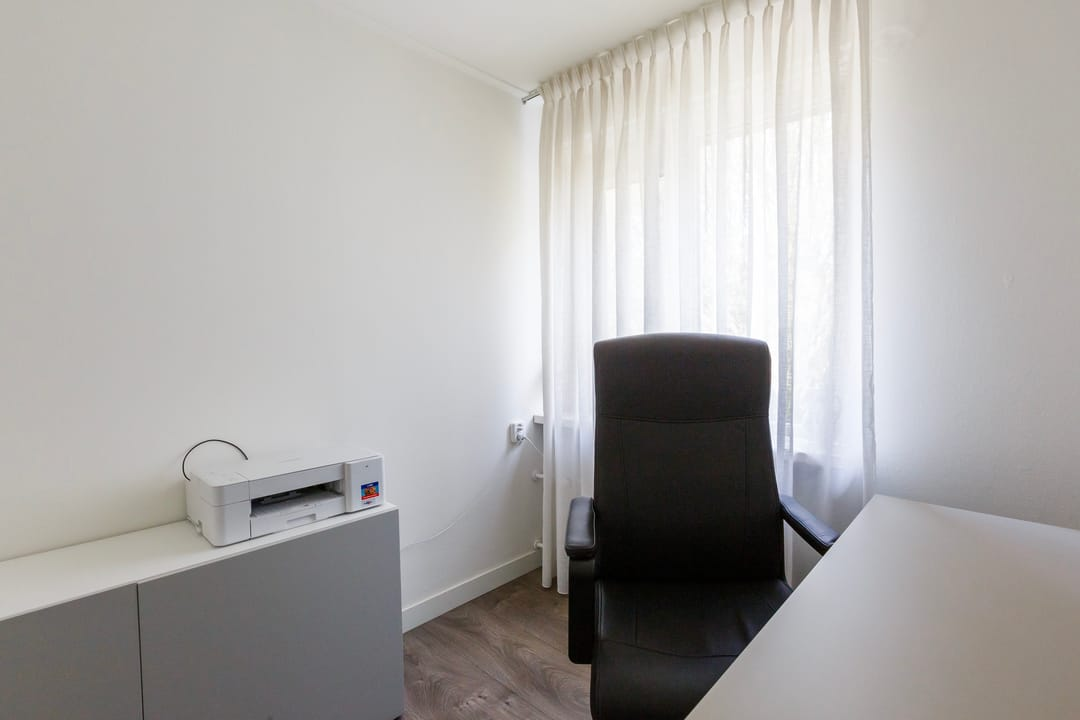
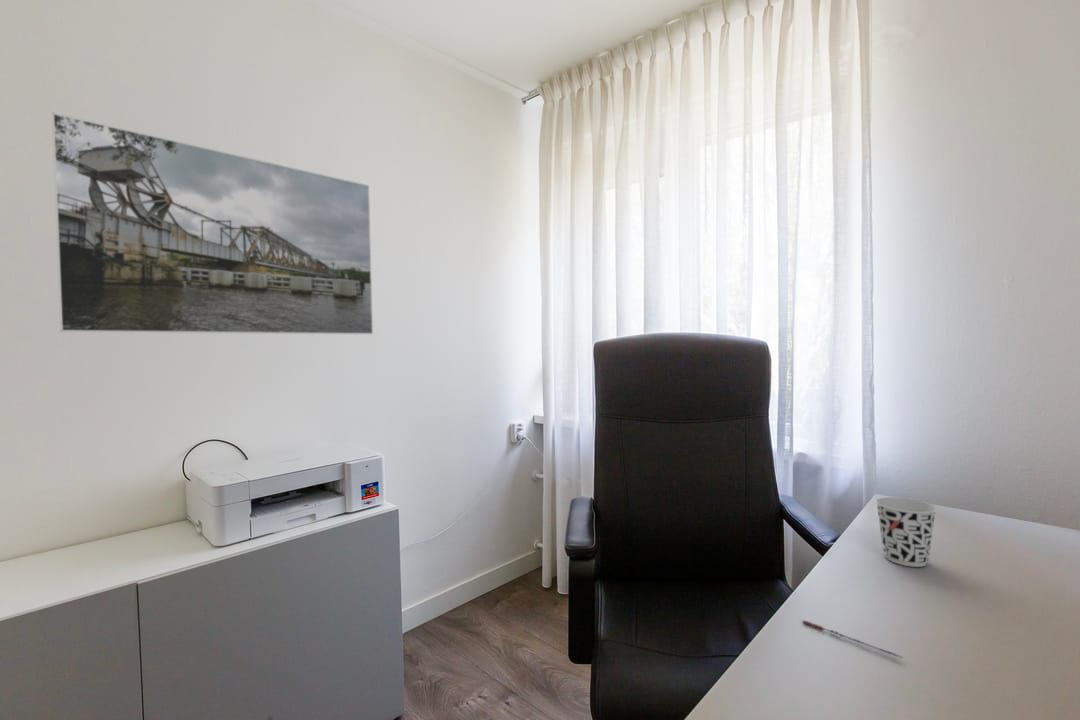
+ pen [801,619,903,659]
+ cup [874,496,938,568]
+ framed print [51,112,374,335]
